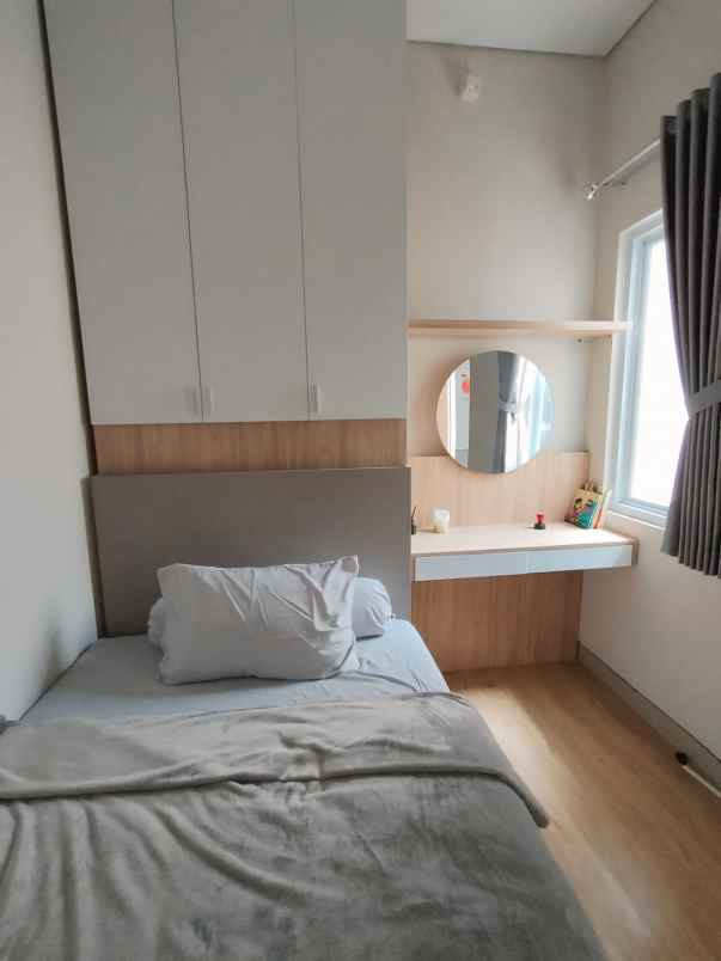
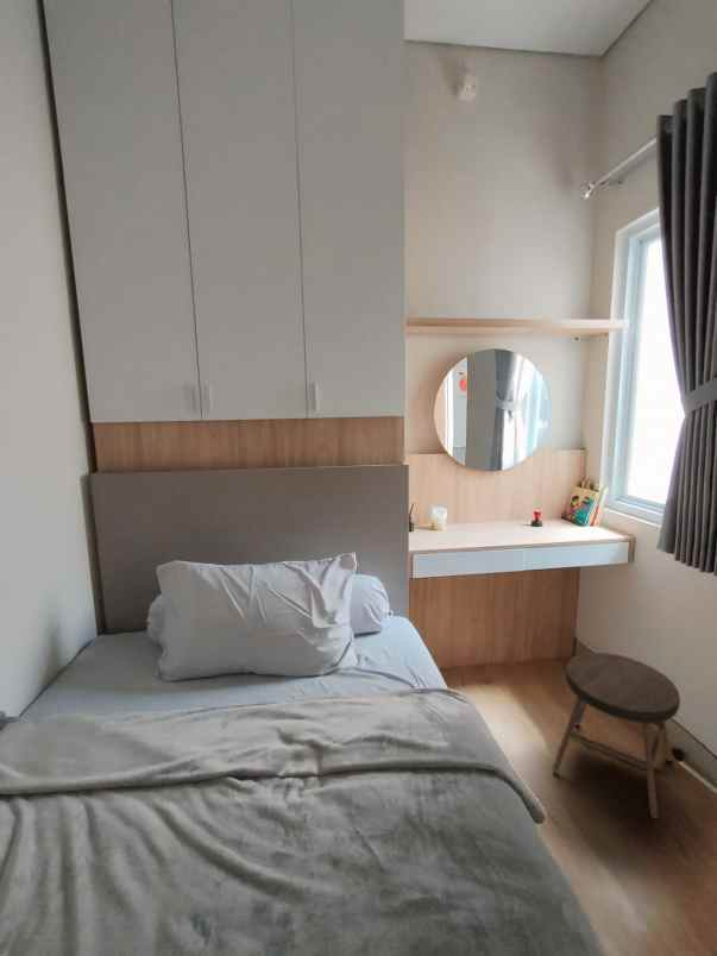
+ stool [552,652,681,820]
